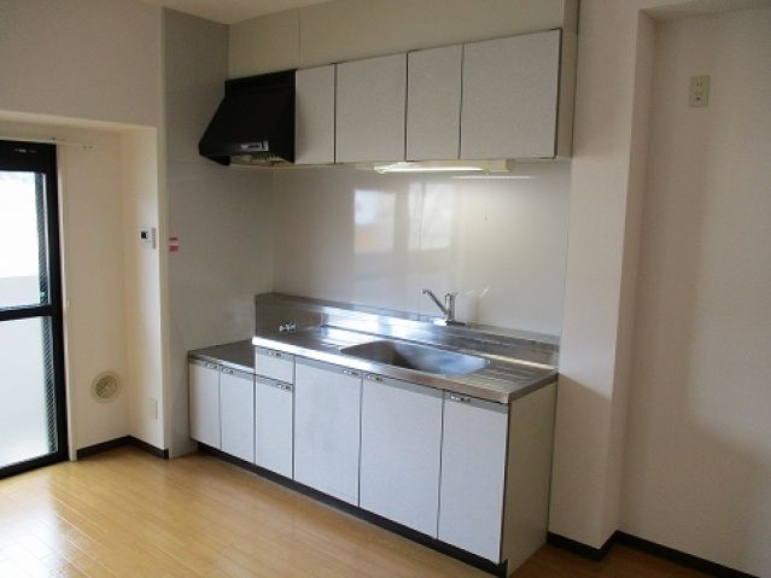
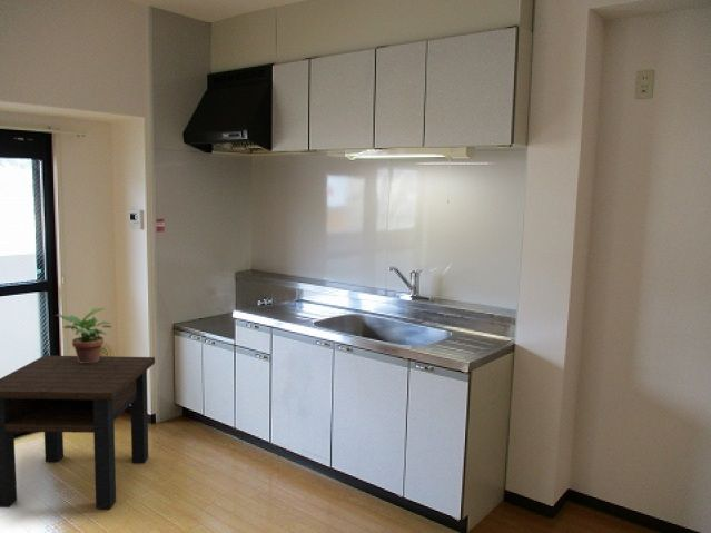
+ potted plant [55,307,113,363]
+ side table [0,355,156,510]
